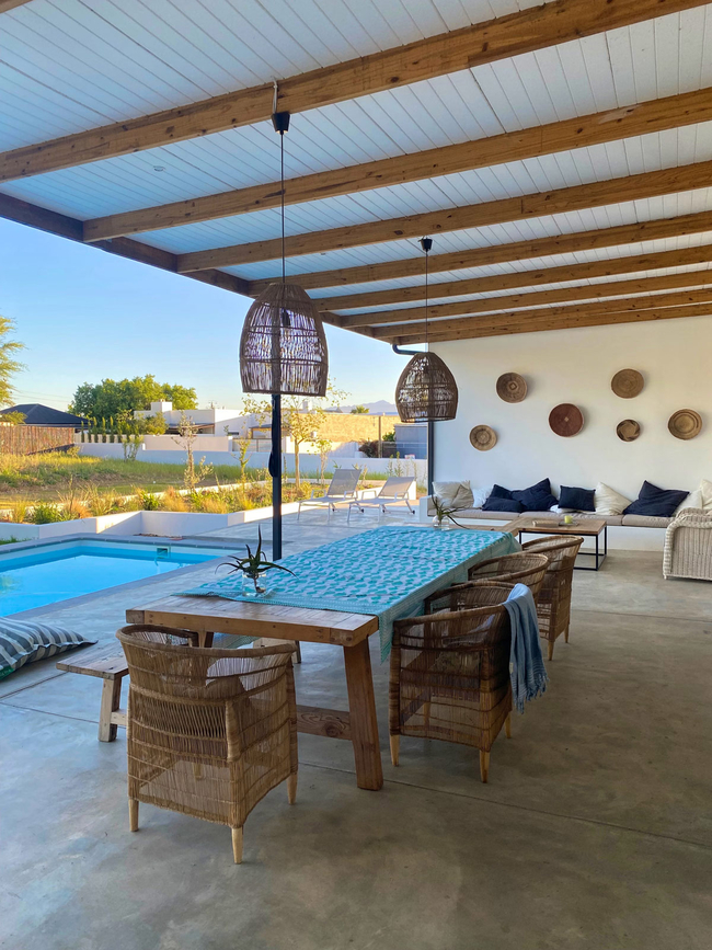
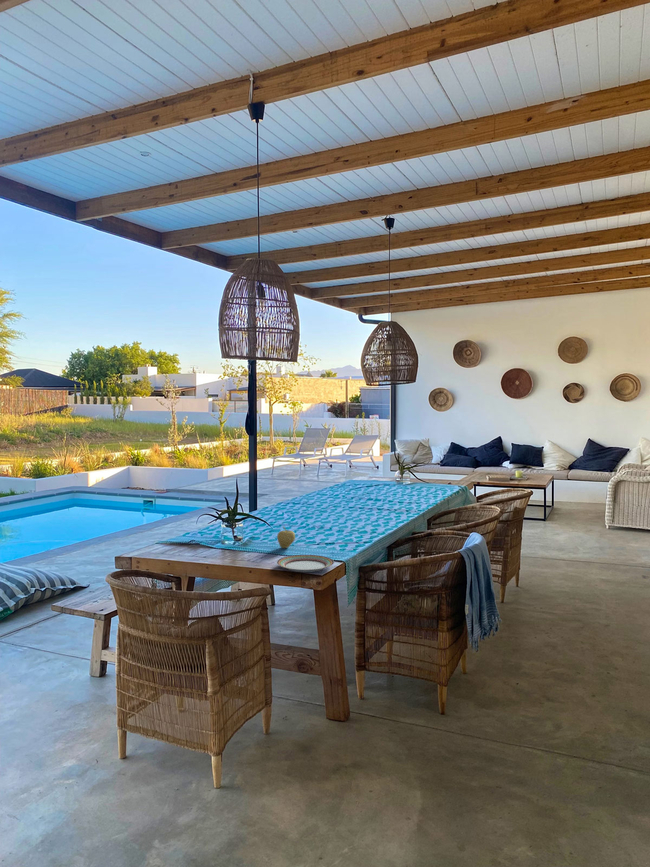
+ plate [276,554,335,573]
+ fruit [276,526,296,549]
